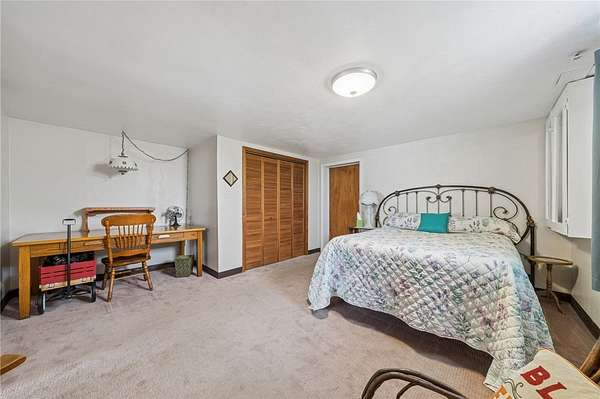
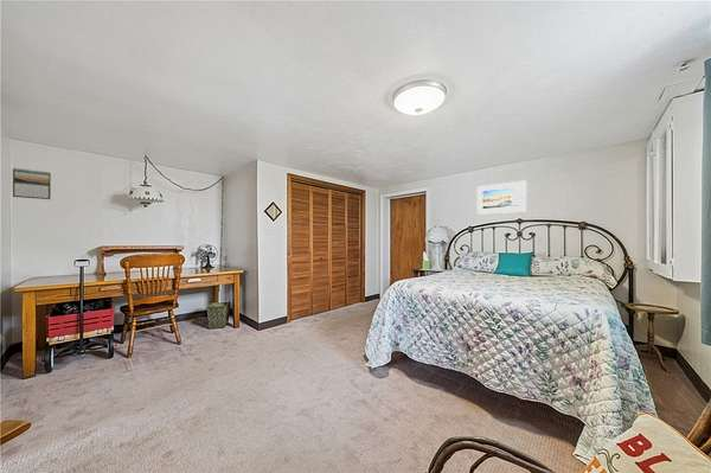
+ calendar [12,167,52,200]
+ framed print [476,179,527,216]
